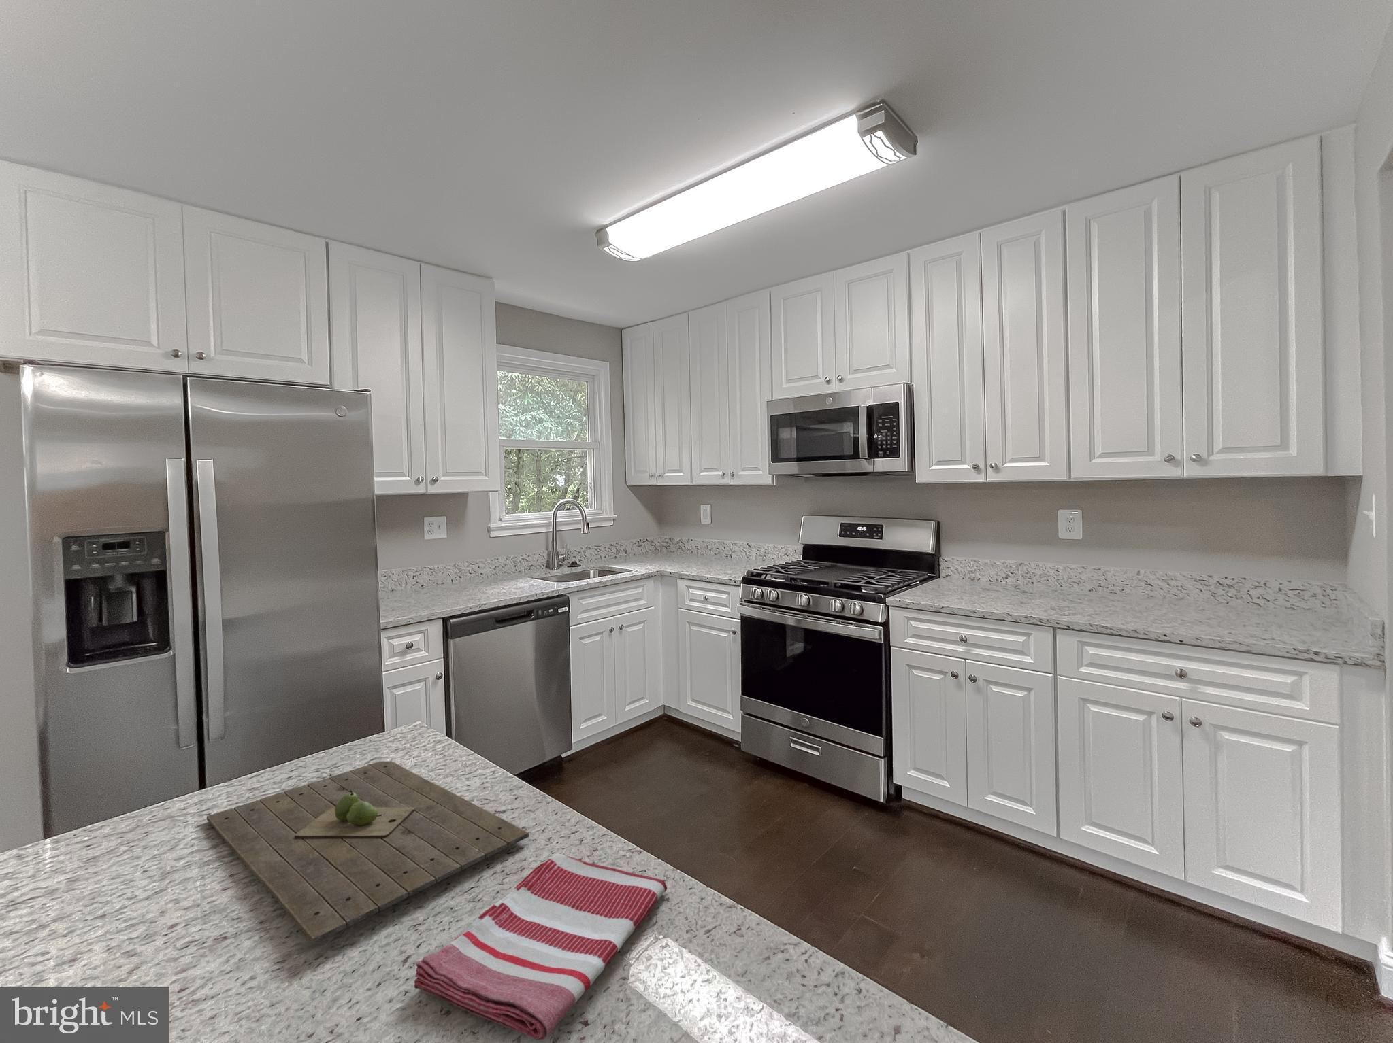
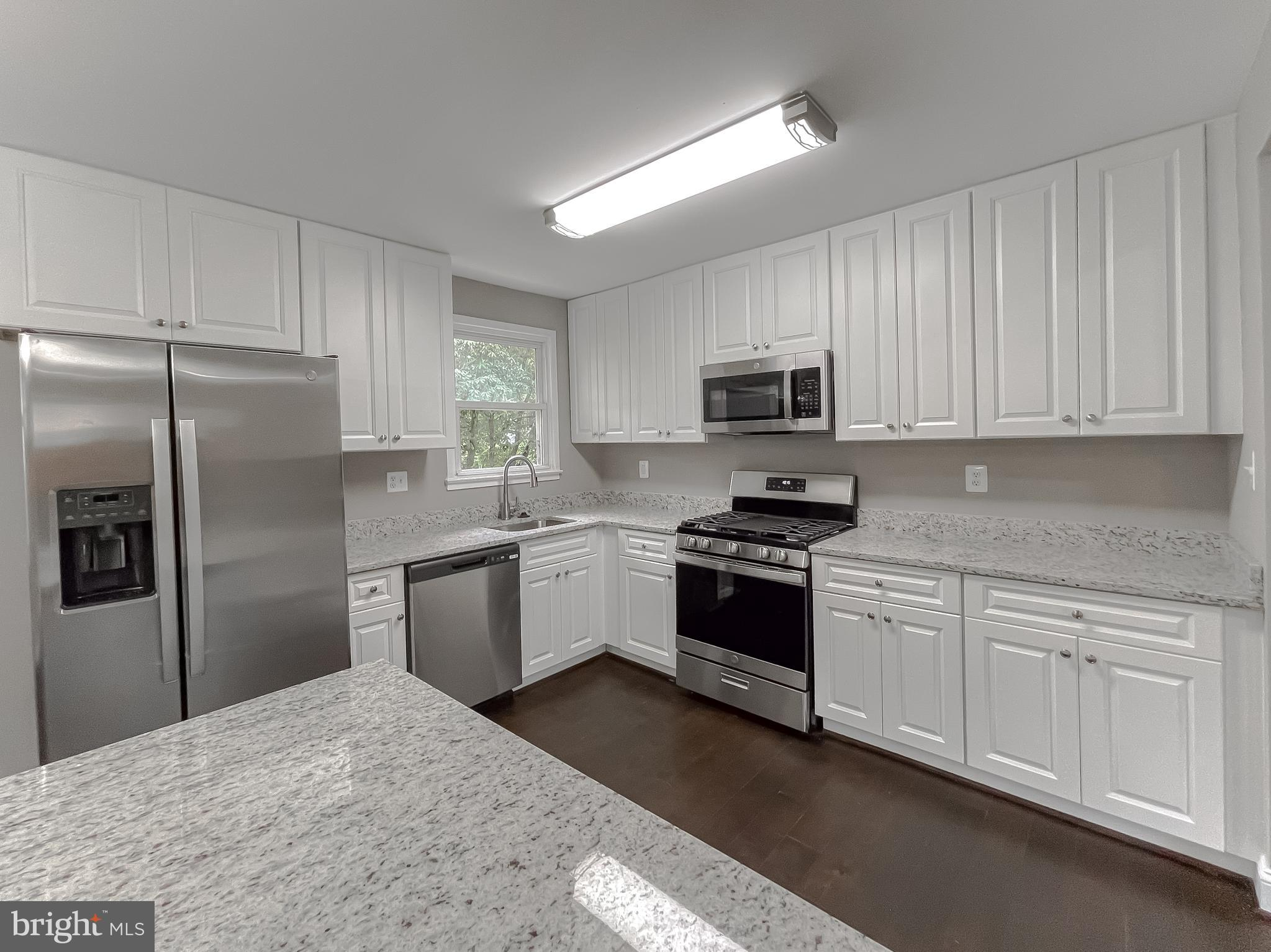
- dish towel [413,852,667,1041]
- cutting board [206,760,529,944]
